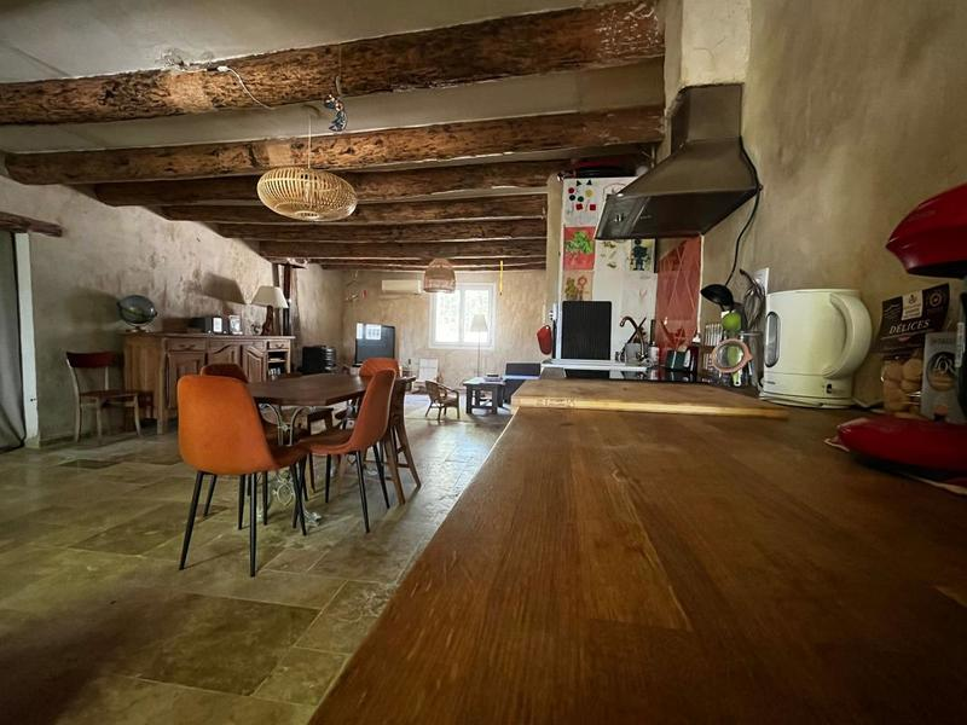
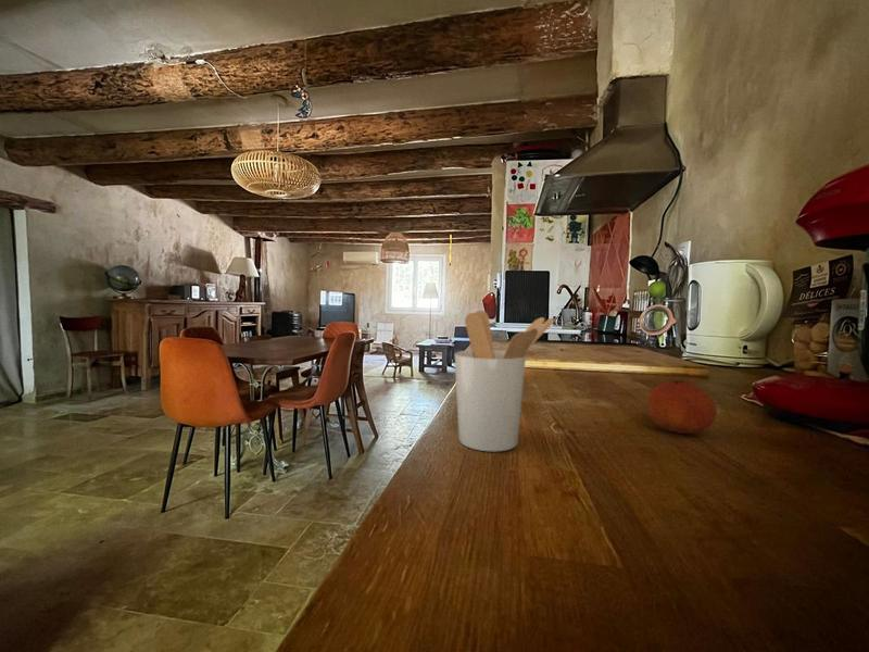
+ fruit [646,378,718,435]
+ utensil holder [454,310,557,453]
